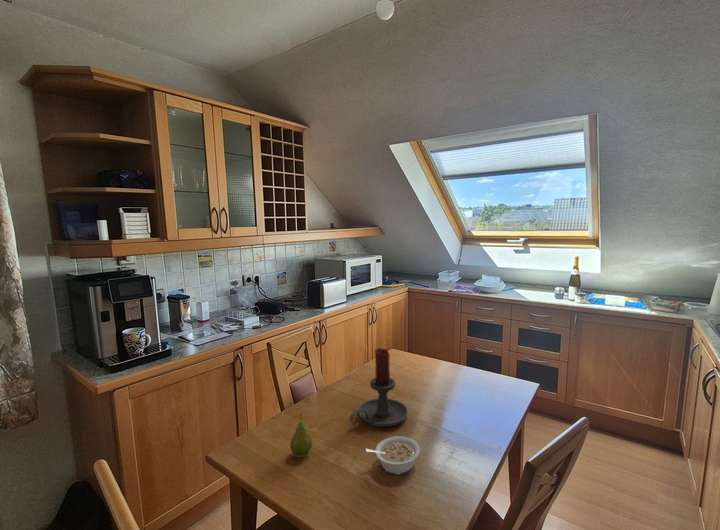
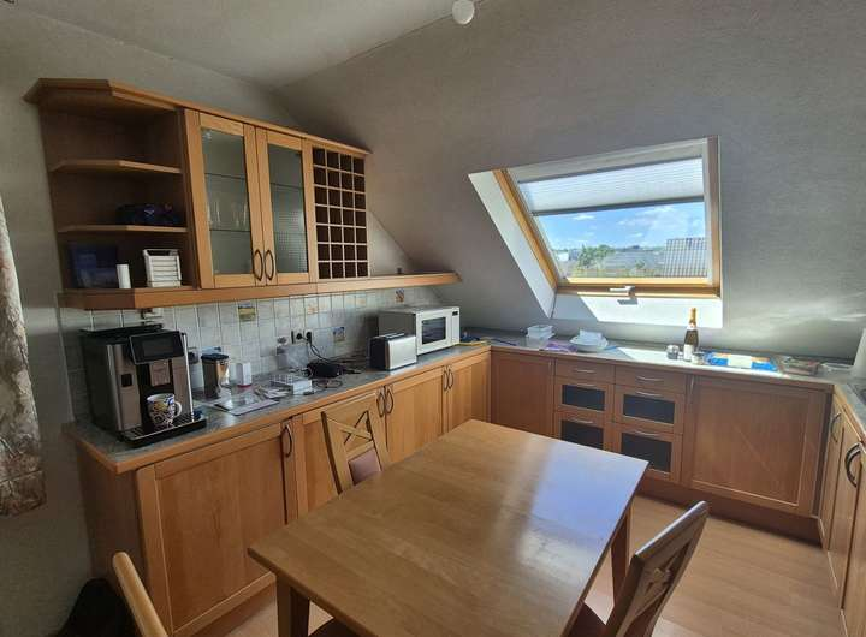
- legume [365,435,421,476]
- candle holder [349,347,409,428]
- fruit [290,413,313,458]
